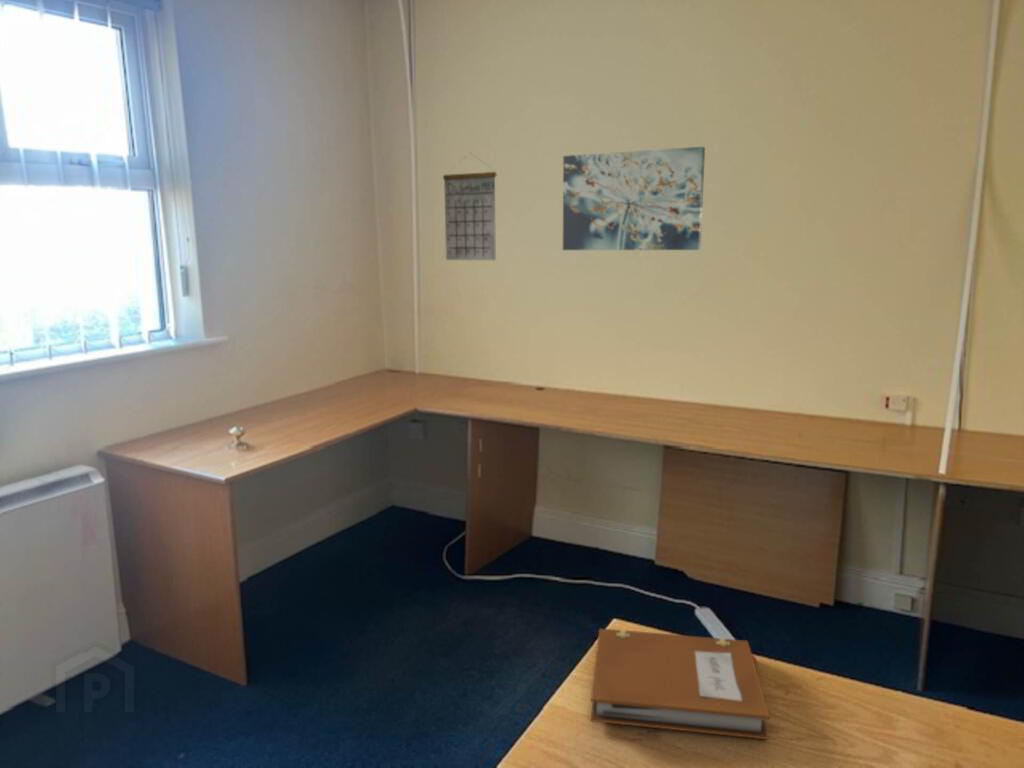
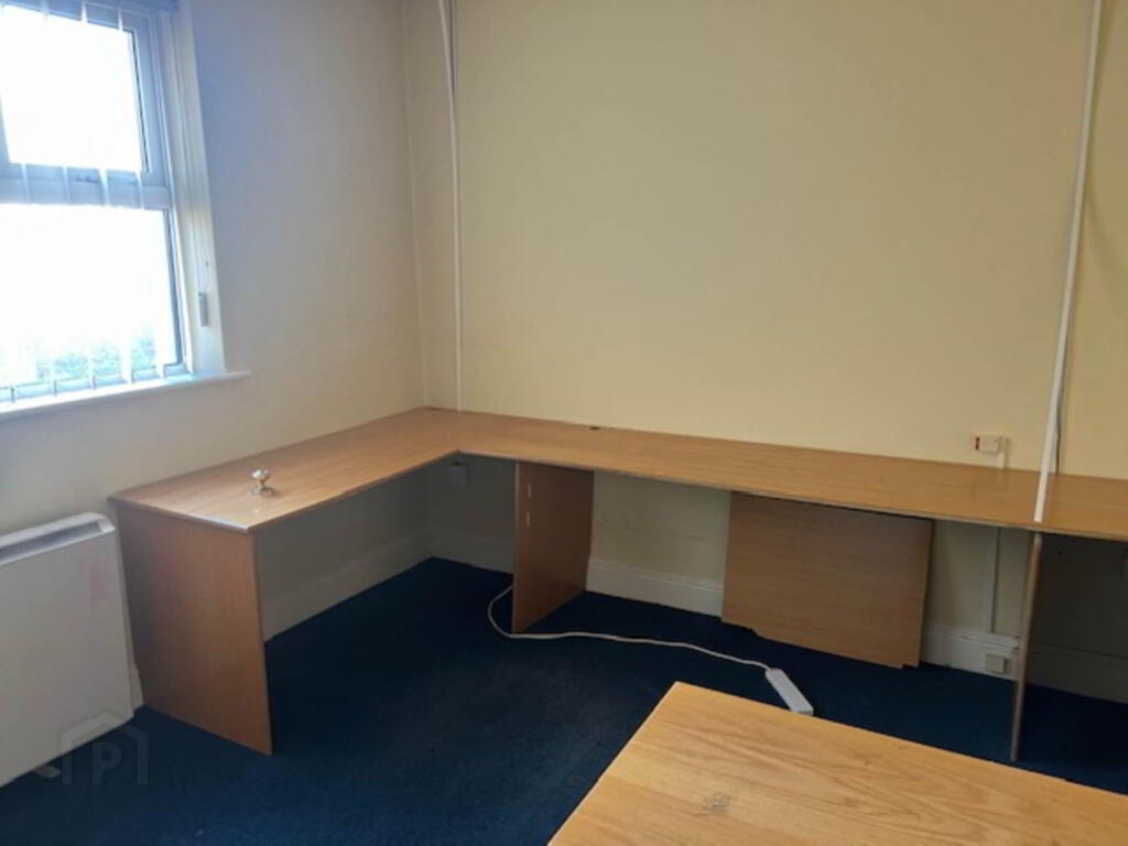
- notebook [590,628,770,740]
- wall art [562,146,706,251]
- calendar [442,153,497,261]
